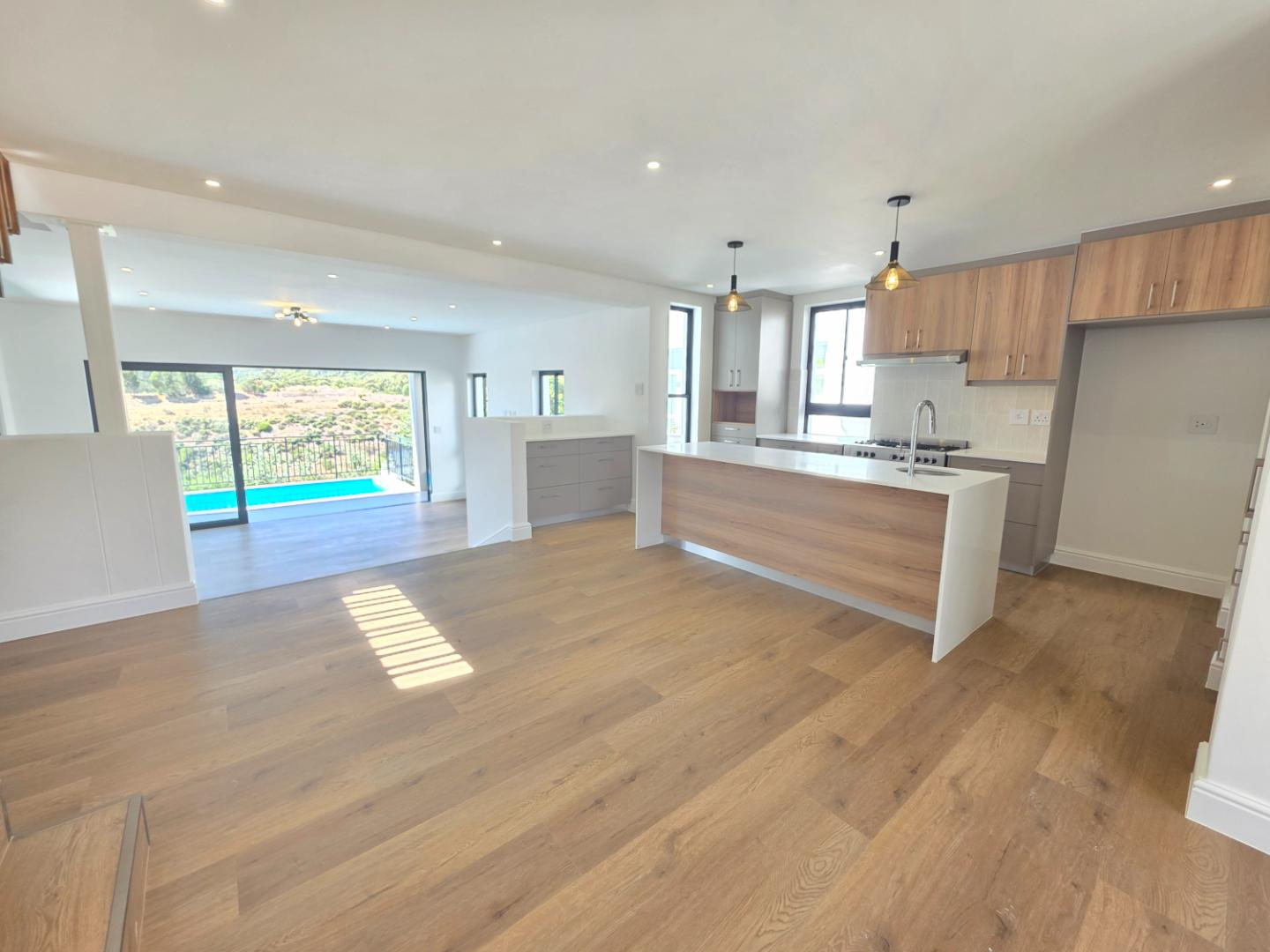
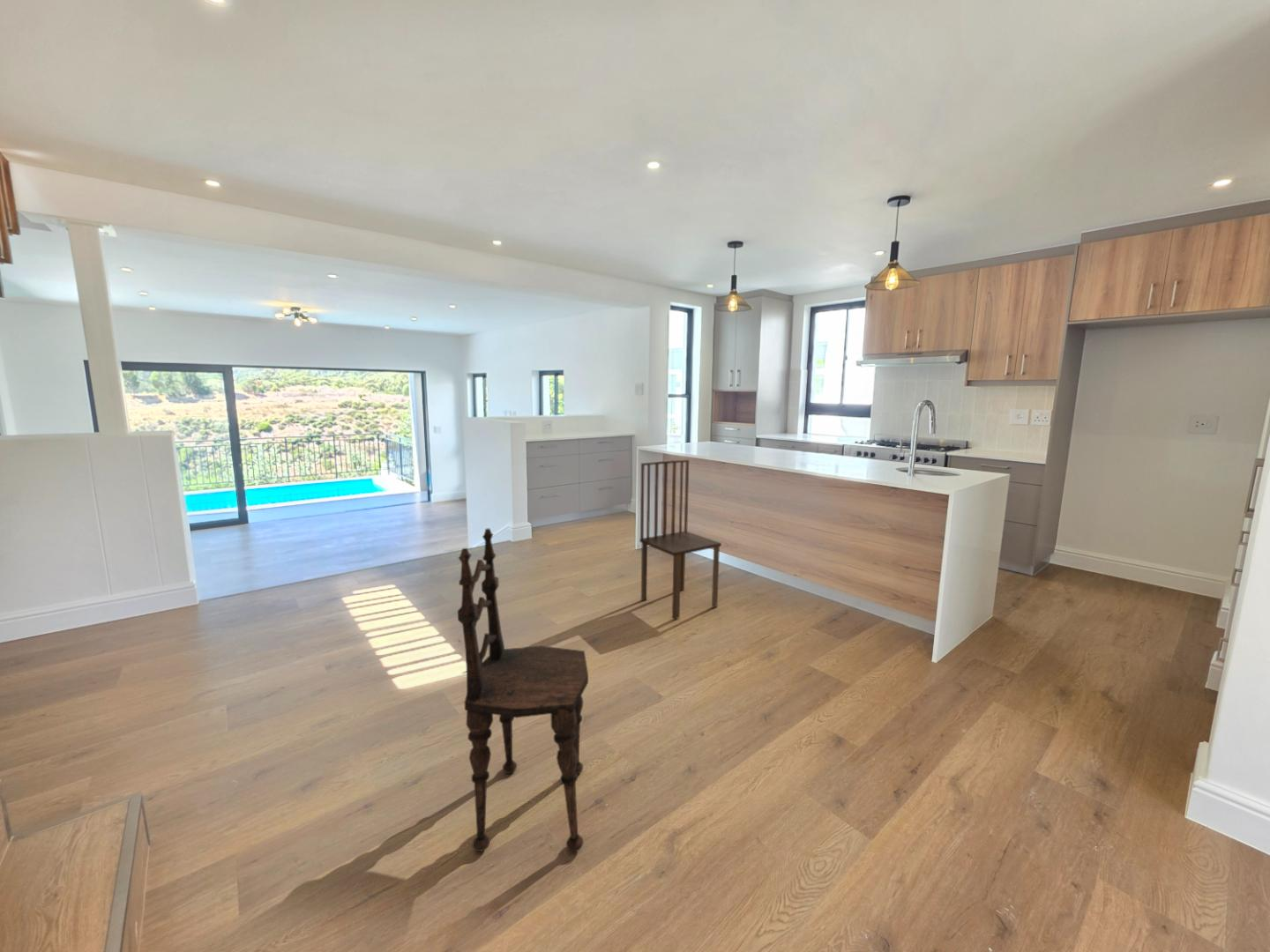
+ dining chair [457,527,589,852]
+ dining chair [639,458,722,621]
